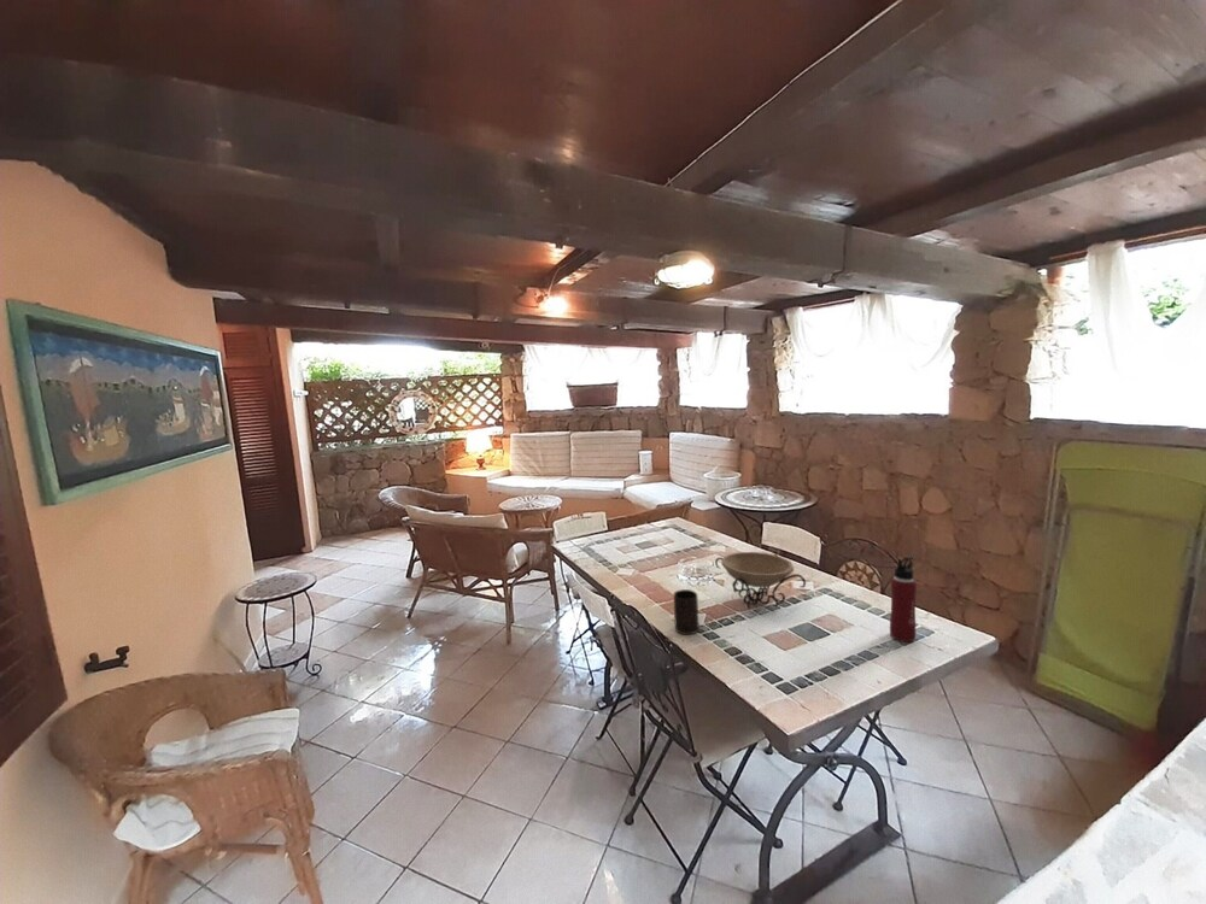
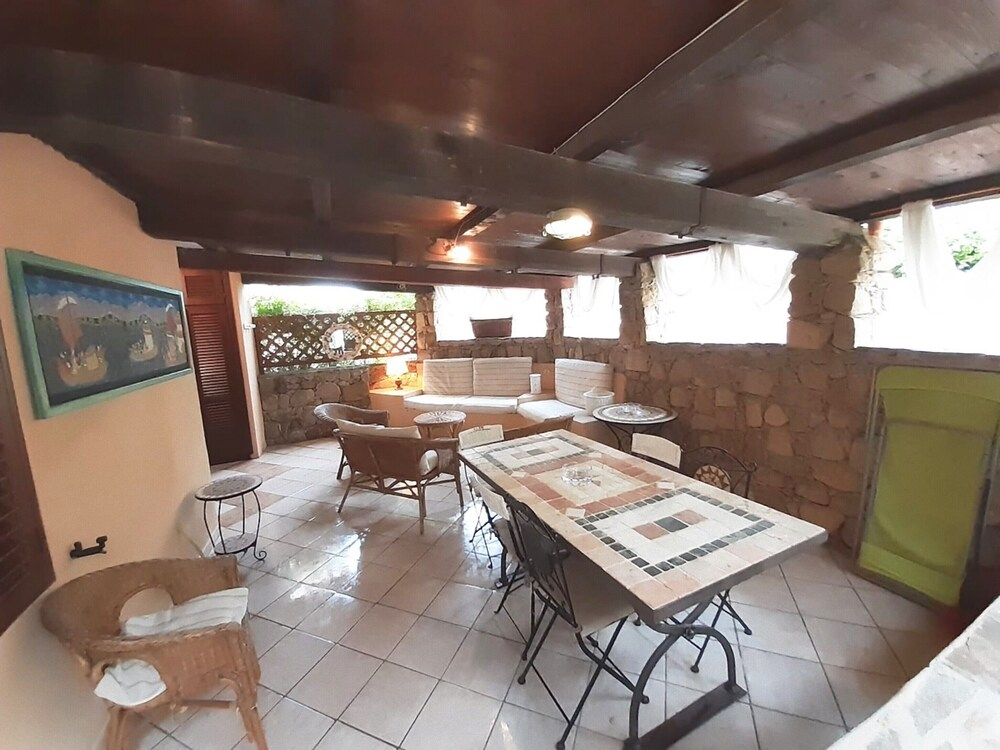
- decorative bowl [714,551,807,610]
- water bottle [889,556,918,642]
- cup [673,588,699,635]
